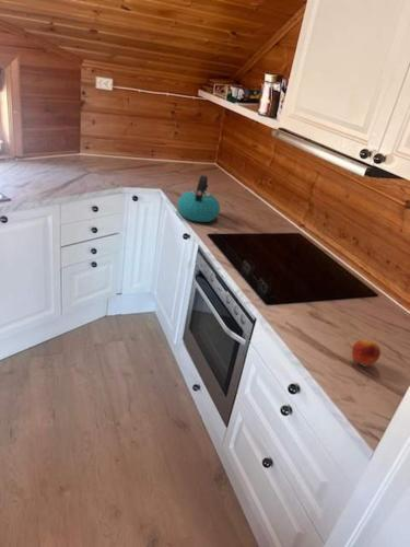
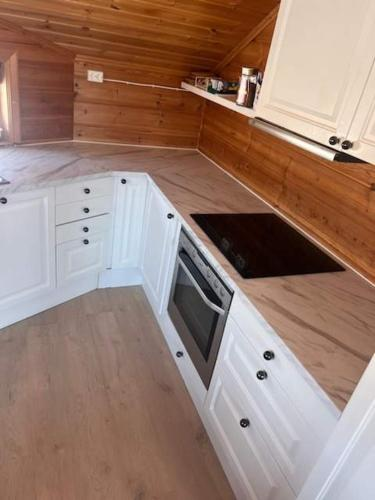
- apple [351,339,382,368]
- kettle [176,174,221,223]
